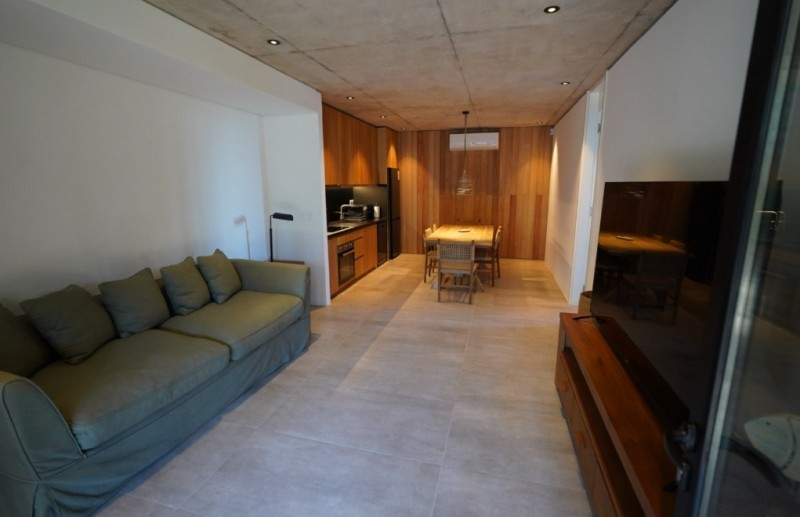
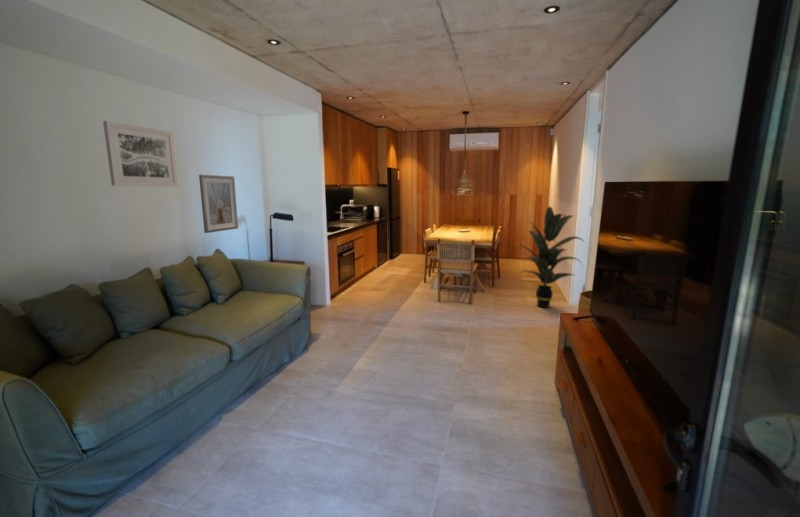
+ picture frame [198,174,239,234]
+ wall art [102,120,179,188]
+ indoor plant [517,206,586,309]
